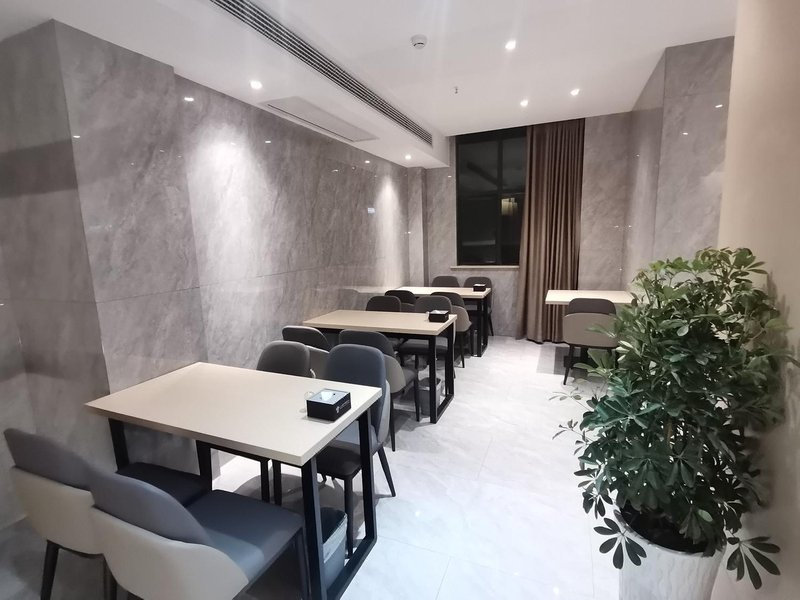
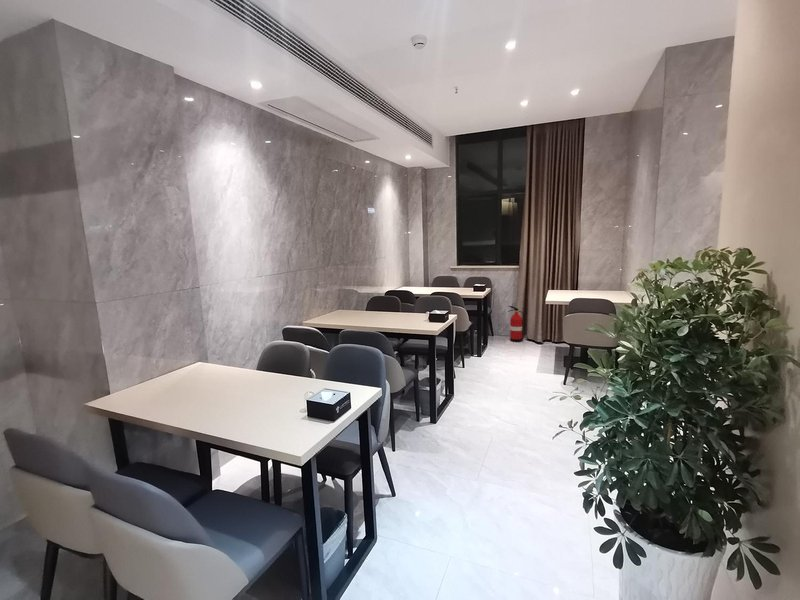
+ fire extinguisher [507,305,525,343]
